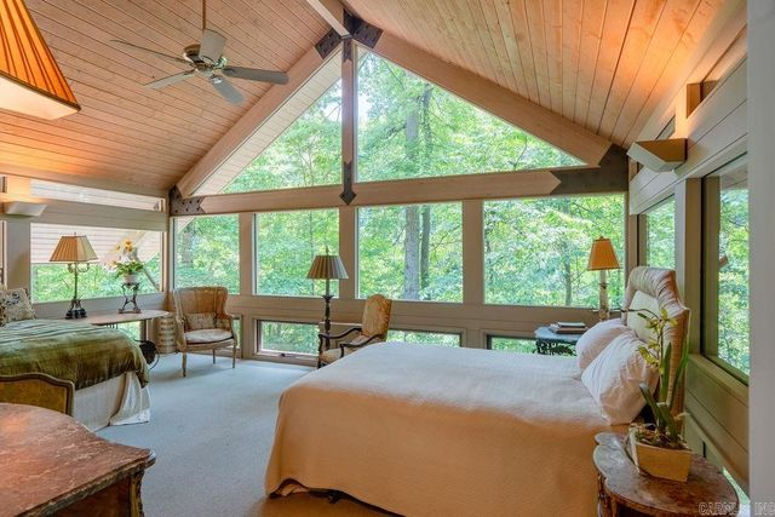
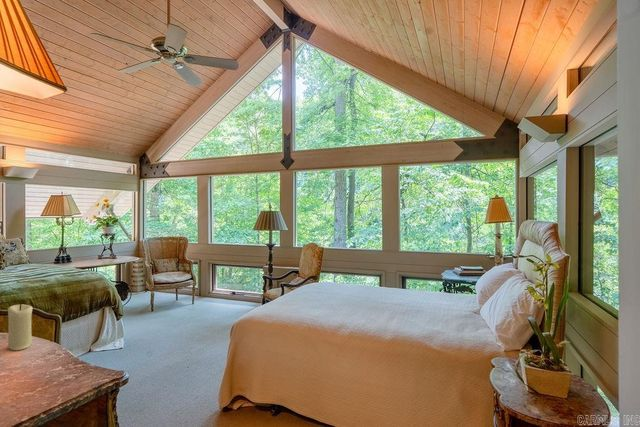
+ candle [7,303,33,351]
